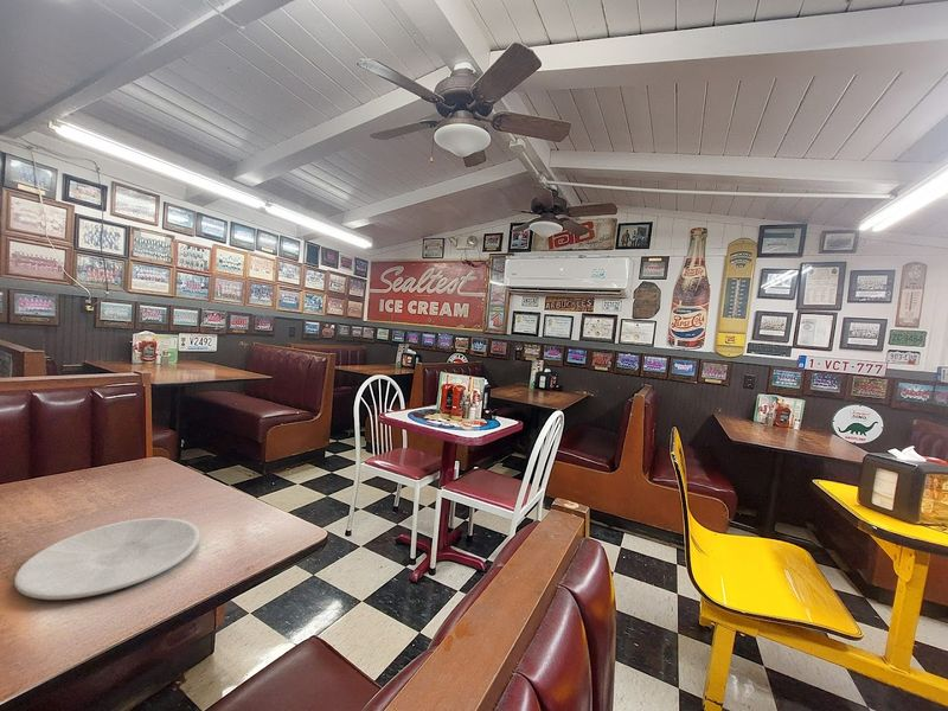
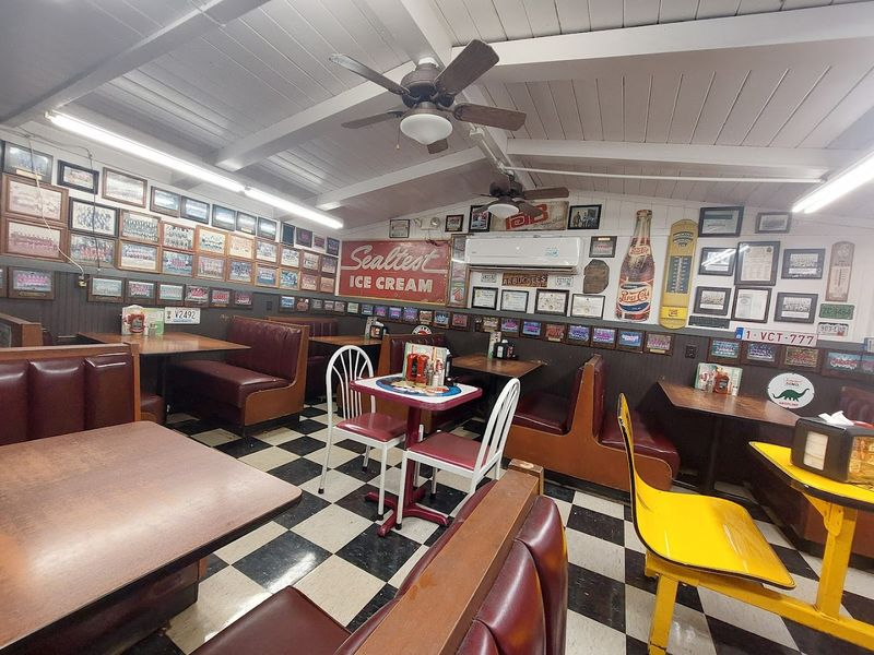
- plate [13,517,201,601]
